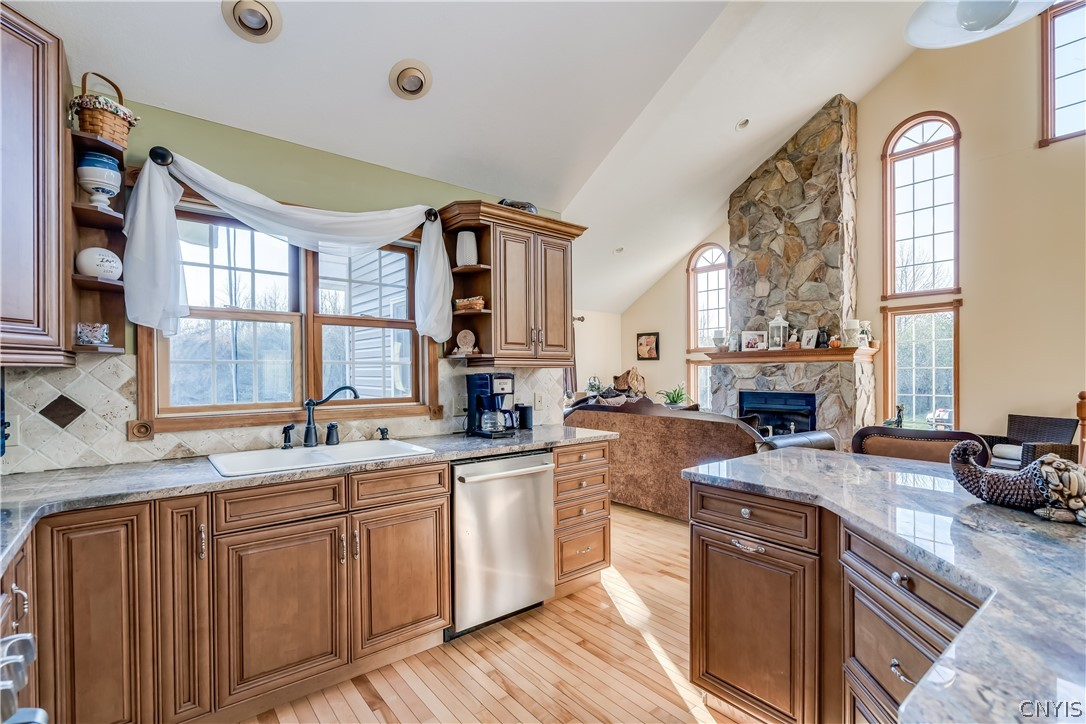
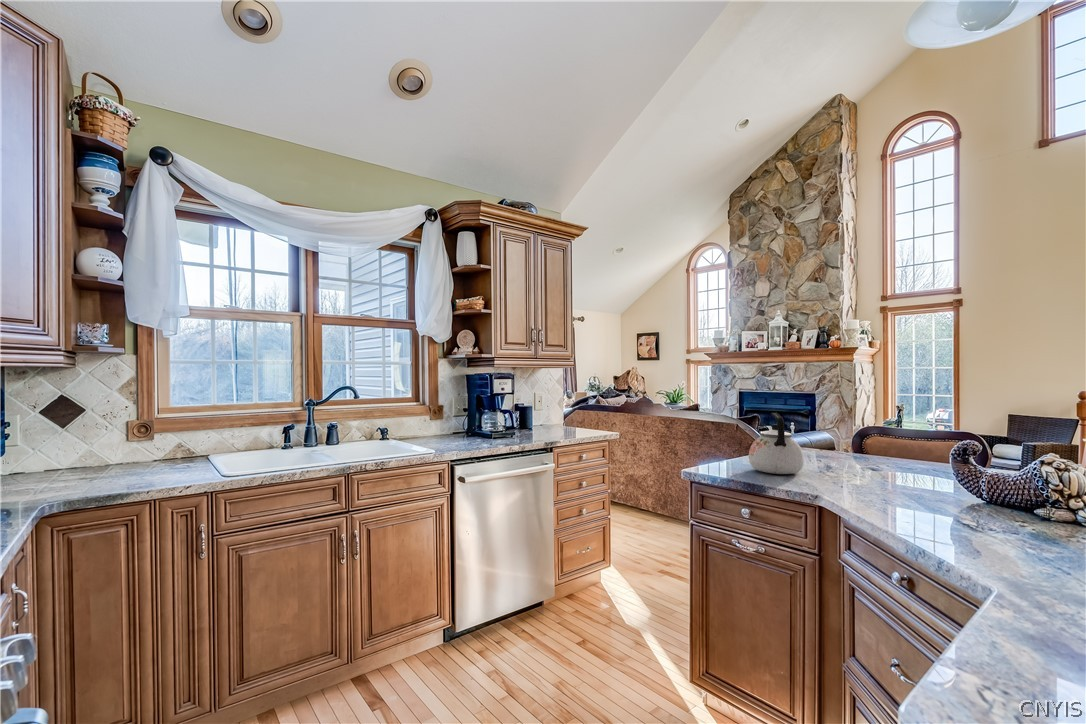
+ kettle [748,412,805,475]
